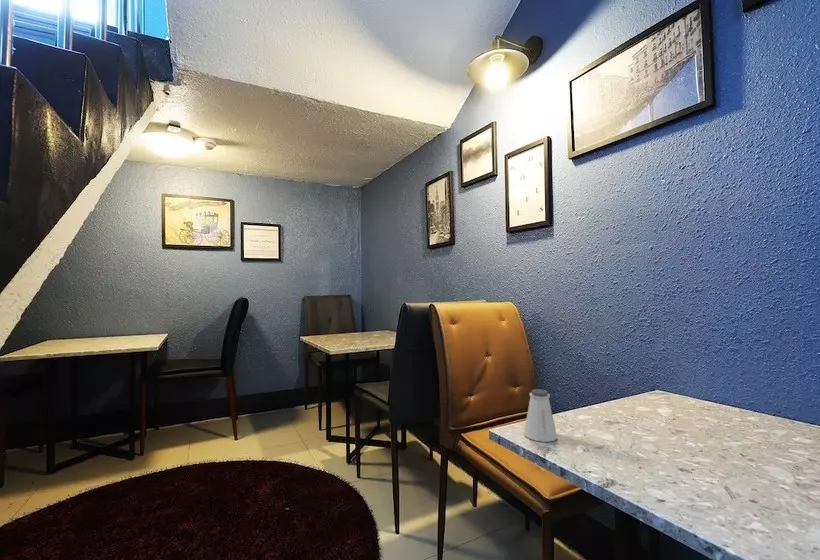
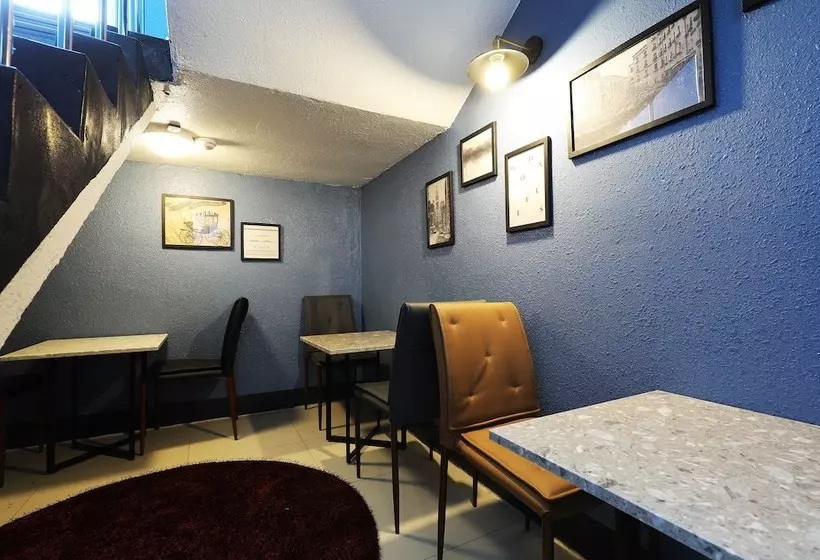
- saltshaker [523,388,558,443]
